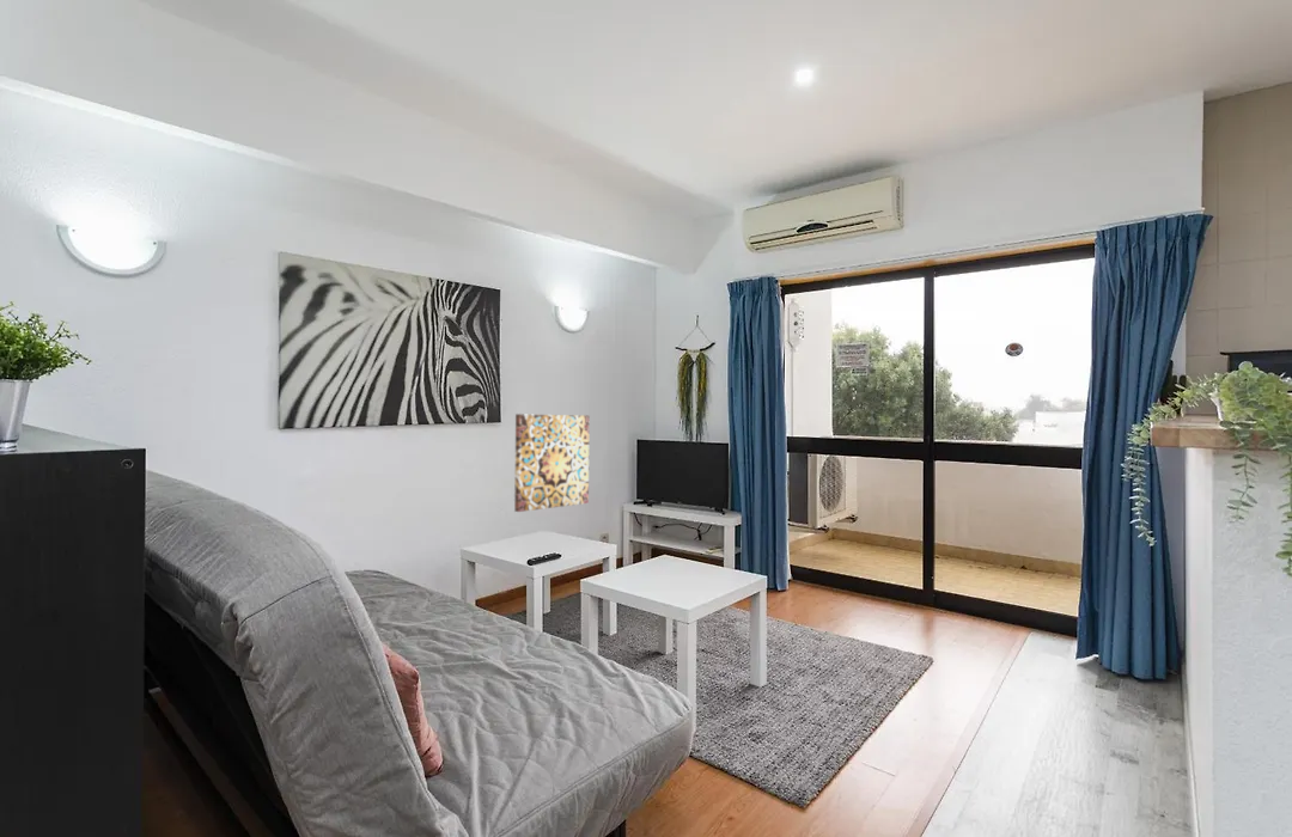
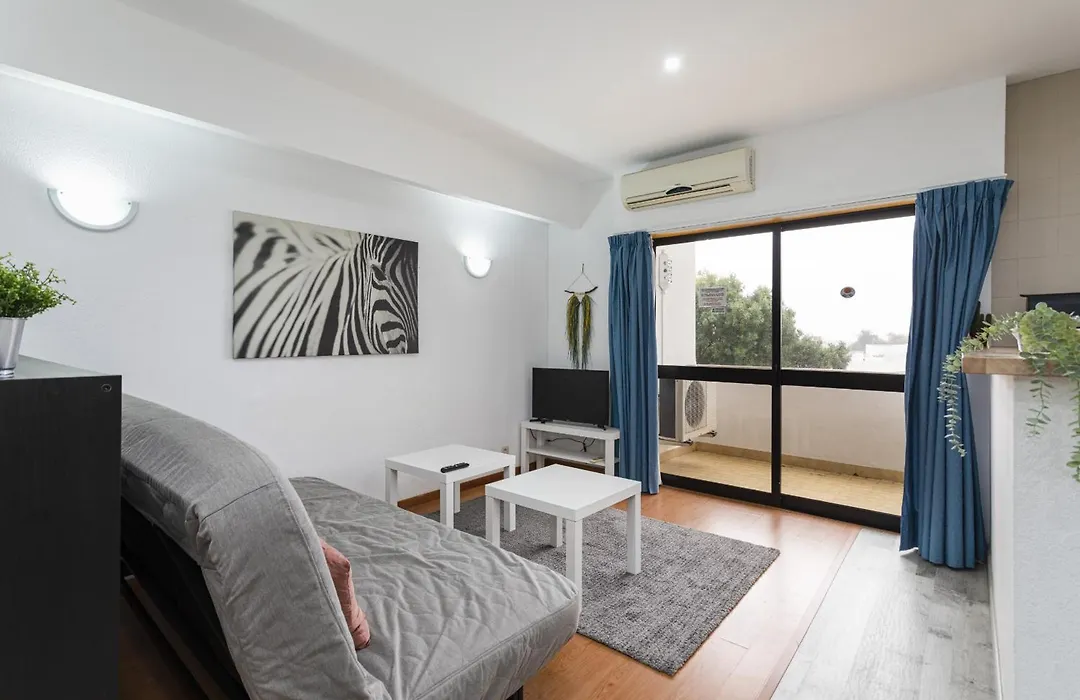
- wall art [513,413,590,513]
